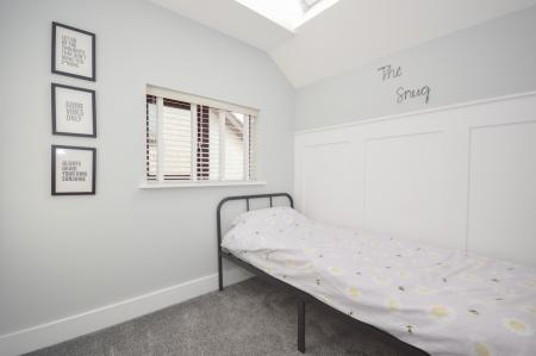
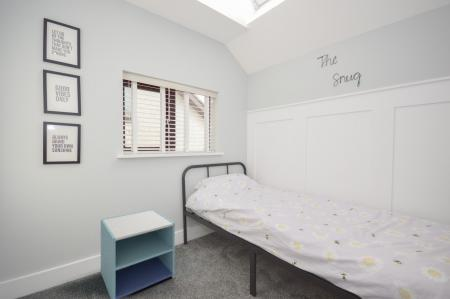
+ nightstand [100,208,176,299]
